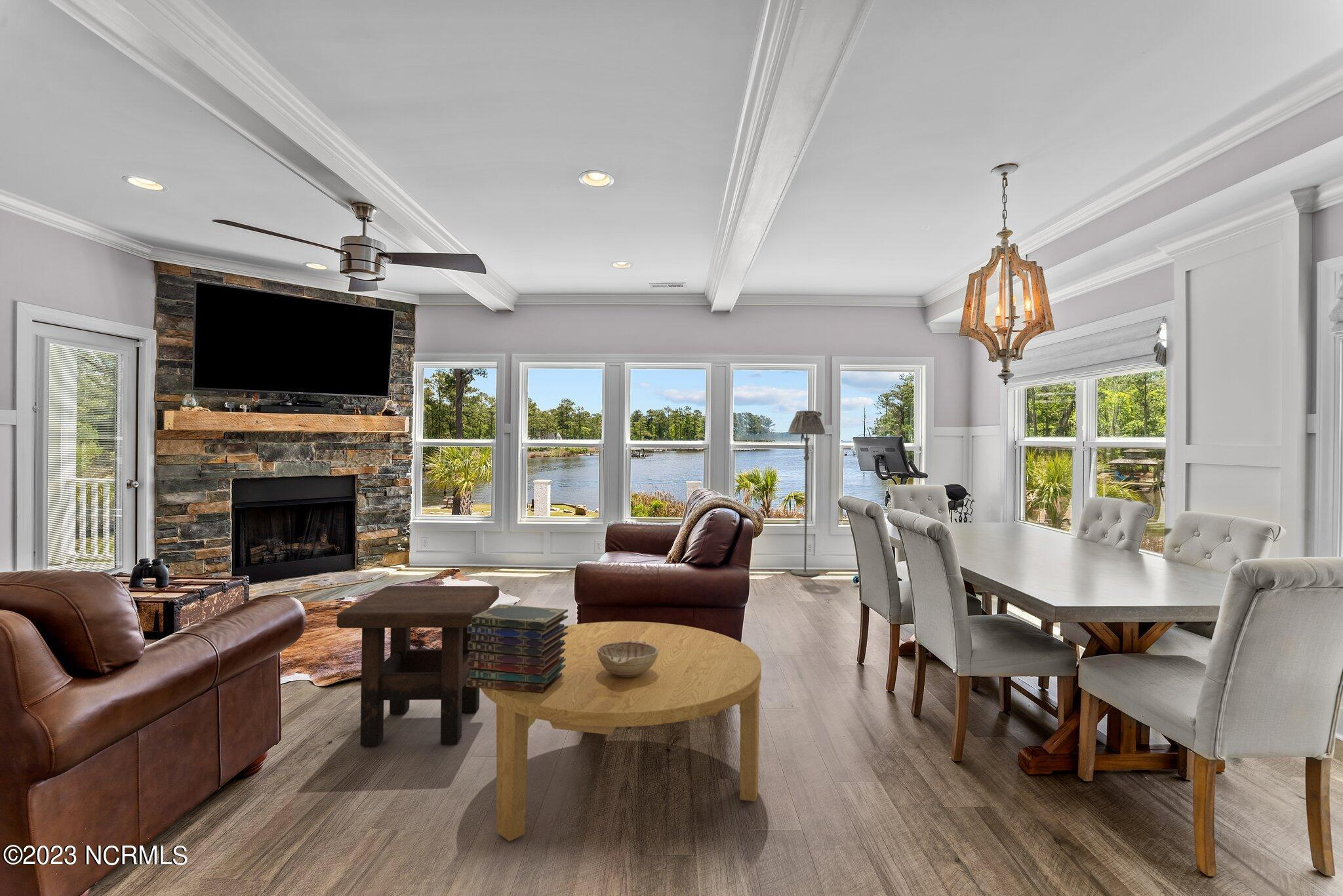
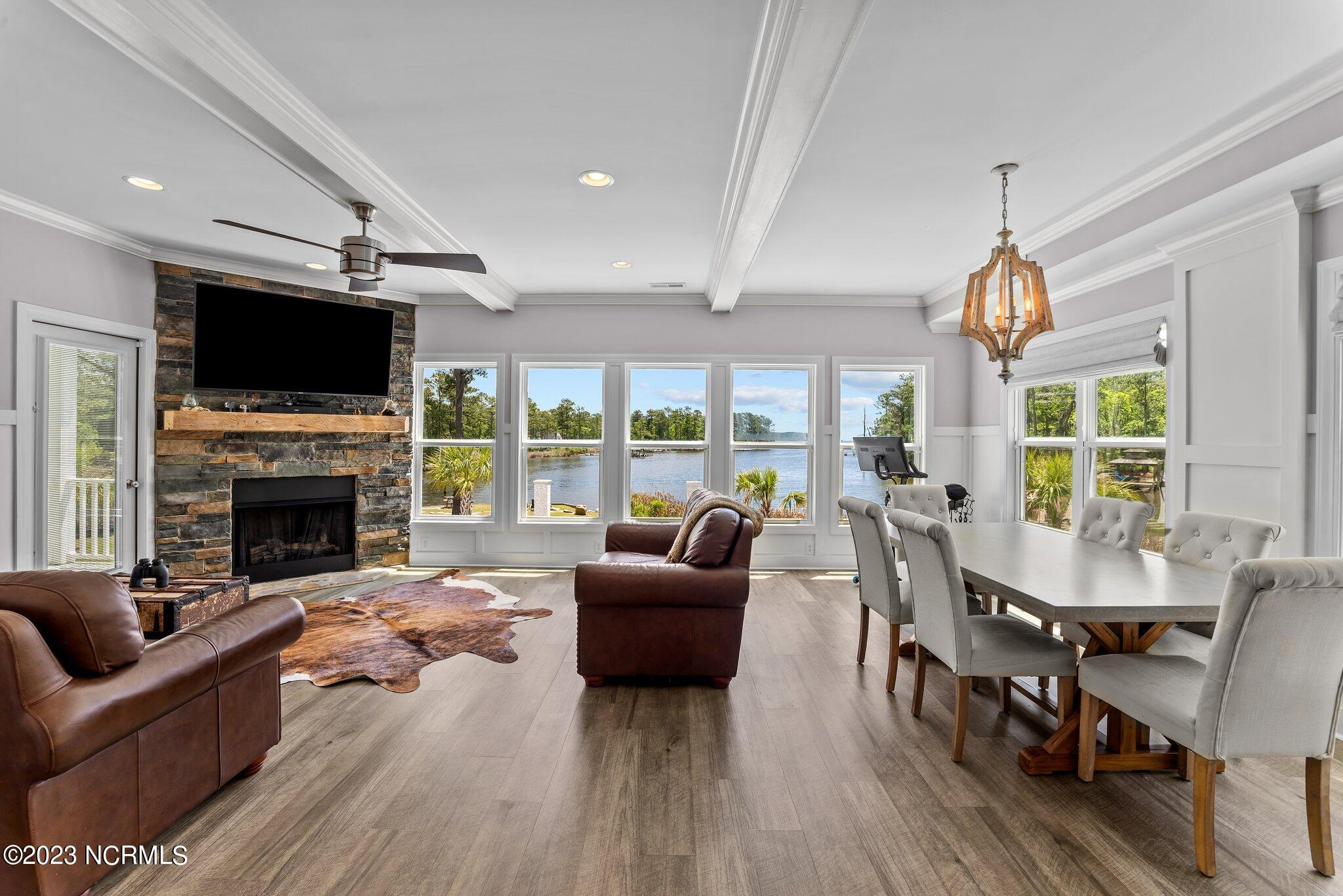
- book stack [466,604,569,693]
- coffee table [480,621,762,842]
- side table [336,585,500,747]
- floor lamp [788,410,826,577]
- decorative bowl [597,641,658,678]
